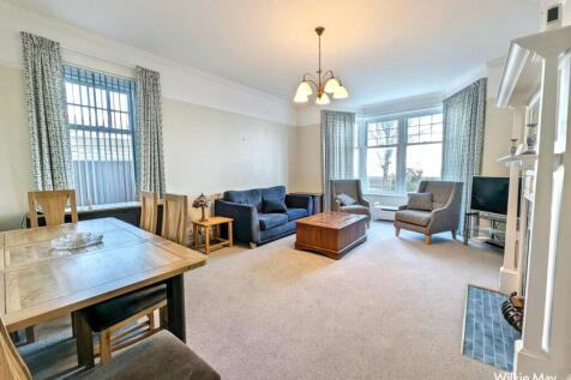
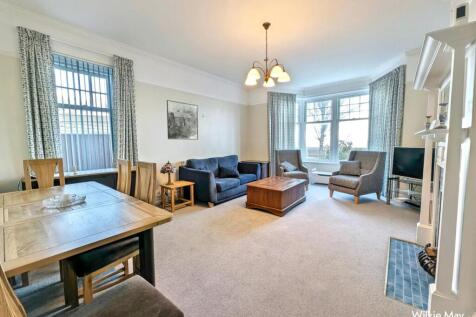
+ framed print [166,99,199,141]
